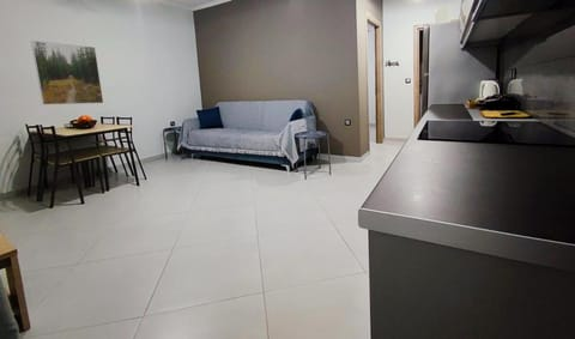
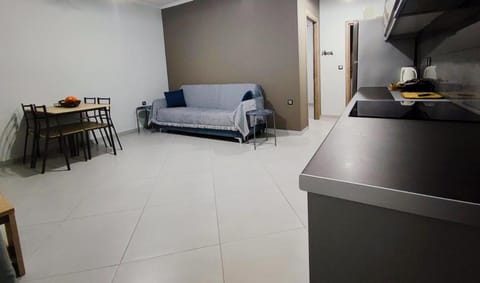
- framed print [30,40,104,105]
